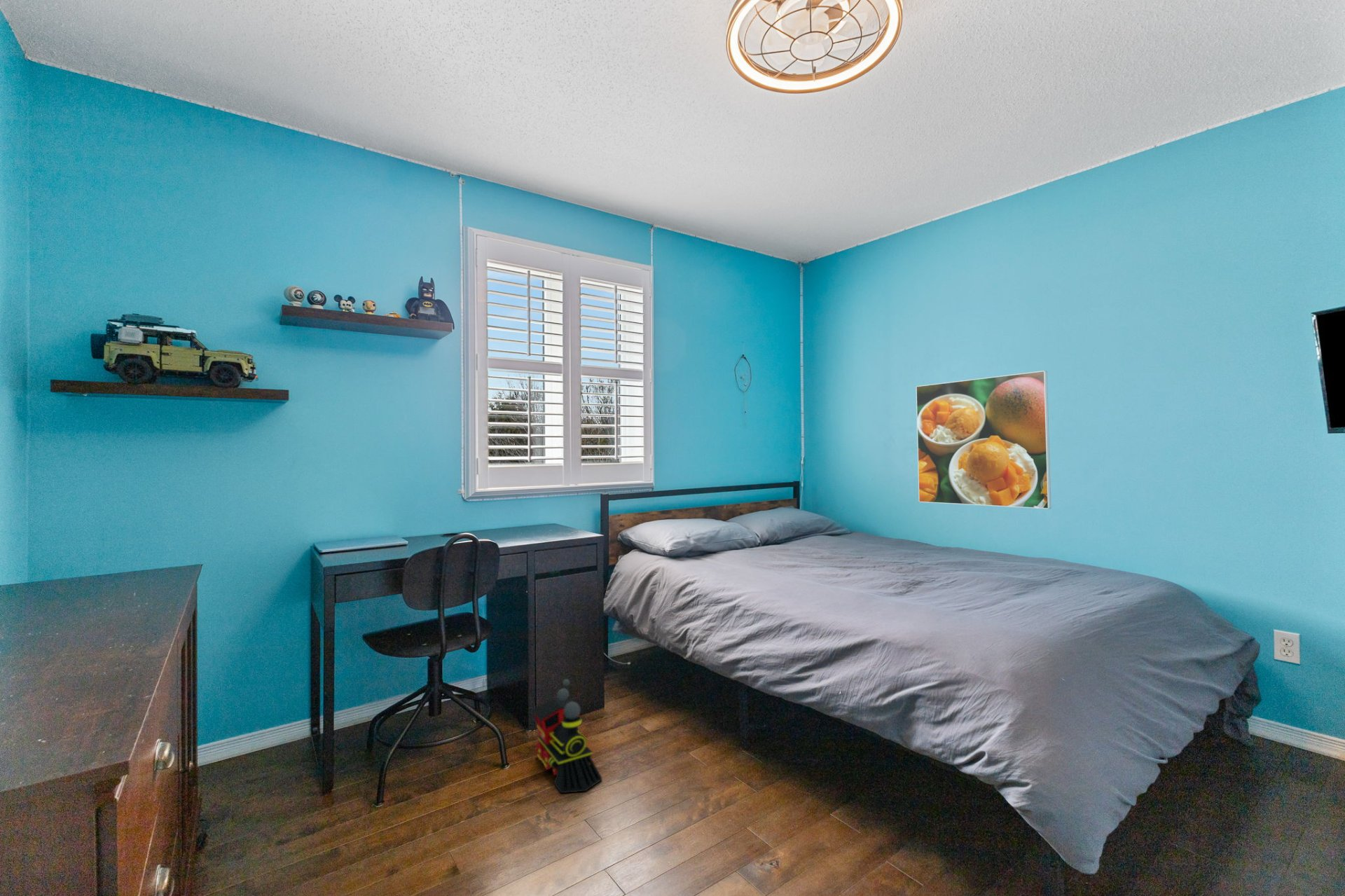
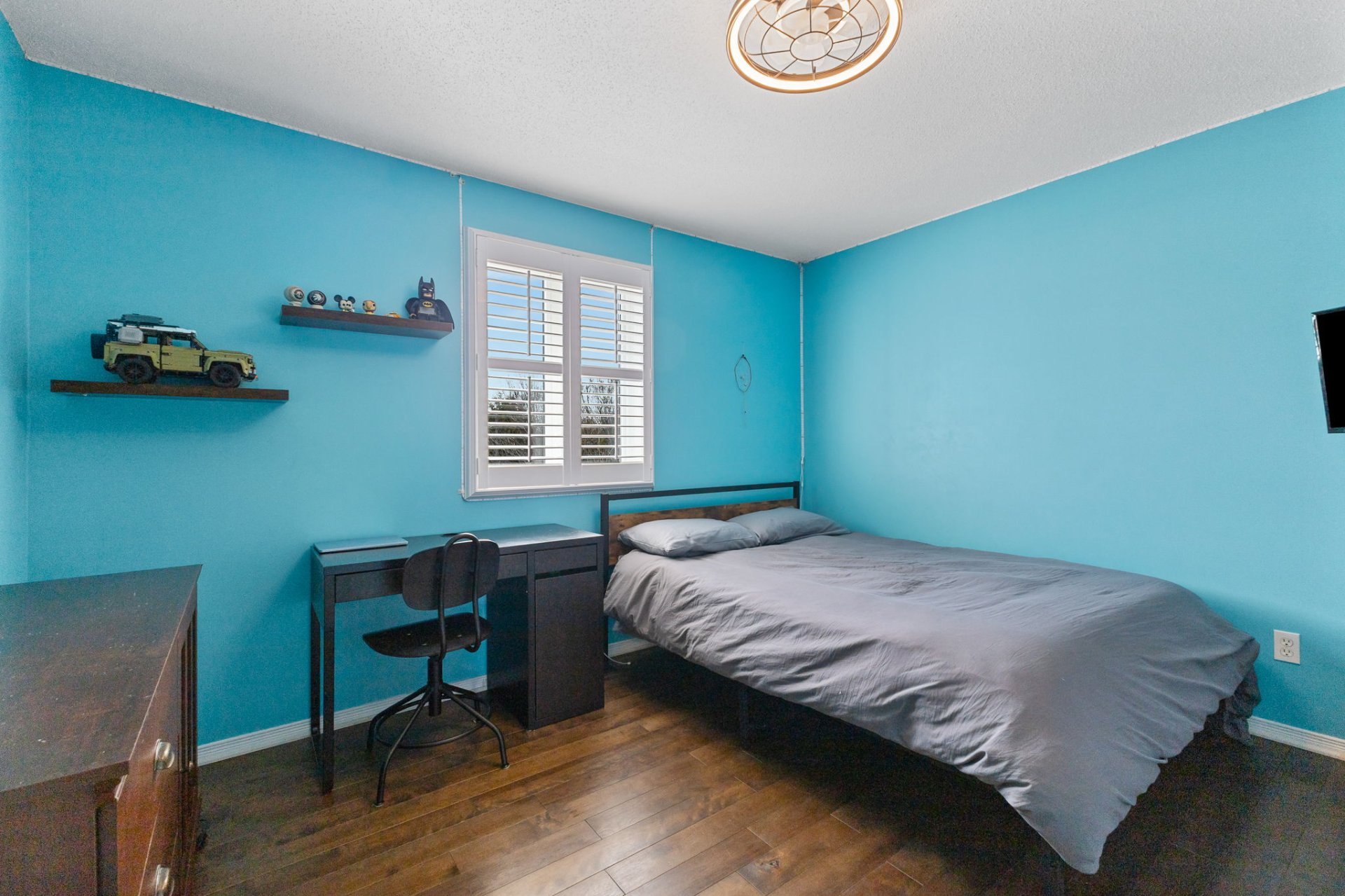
- toy train [532,678,603,794]
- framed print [916,370,1051,509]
